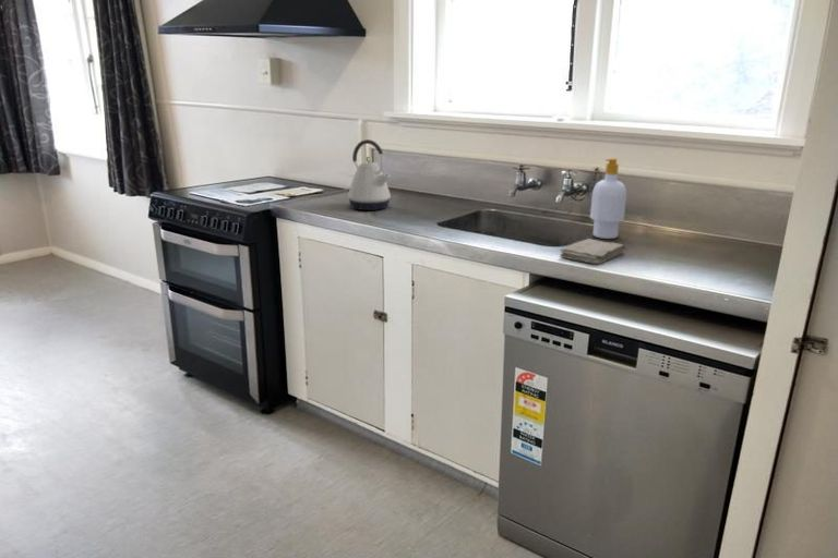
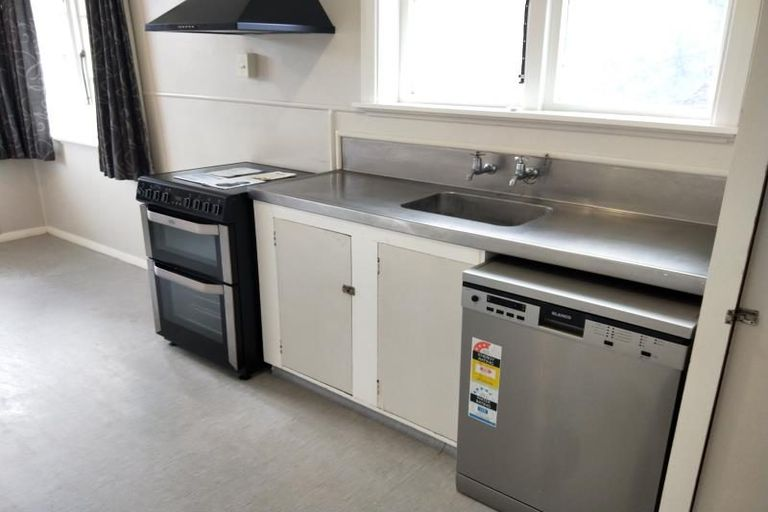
- kettle [347,138,392,211]
- washcloth [559,238,626,265]
- soap bottle [589,157,627,240]
